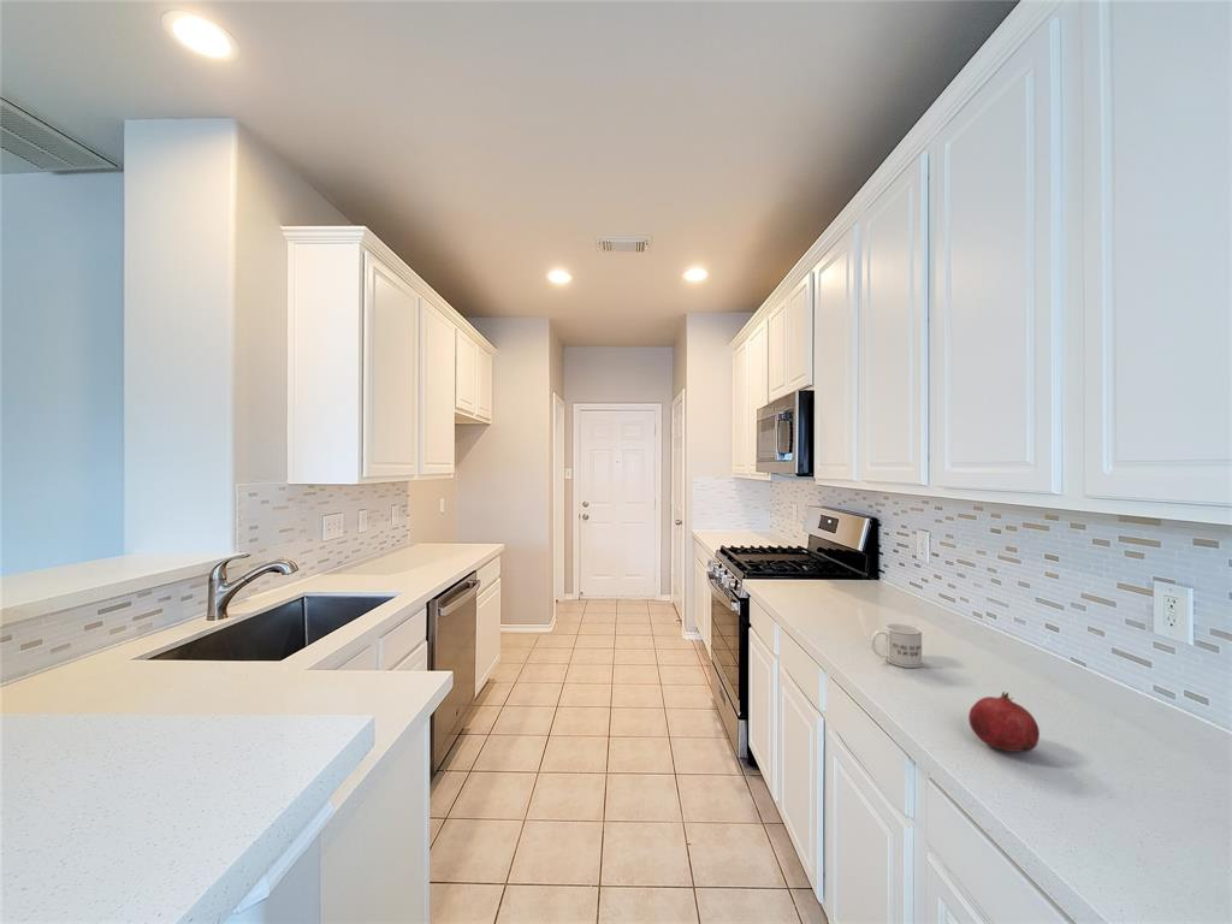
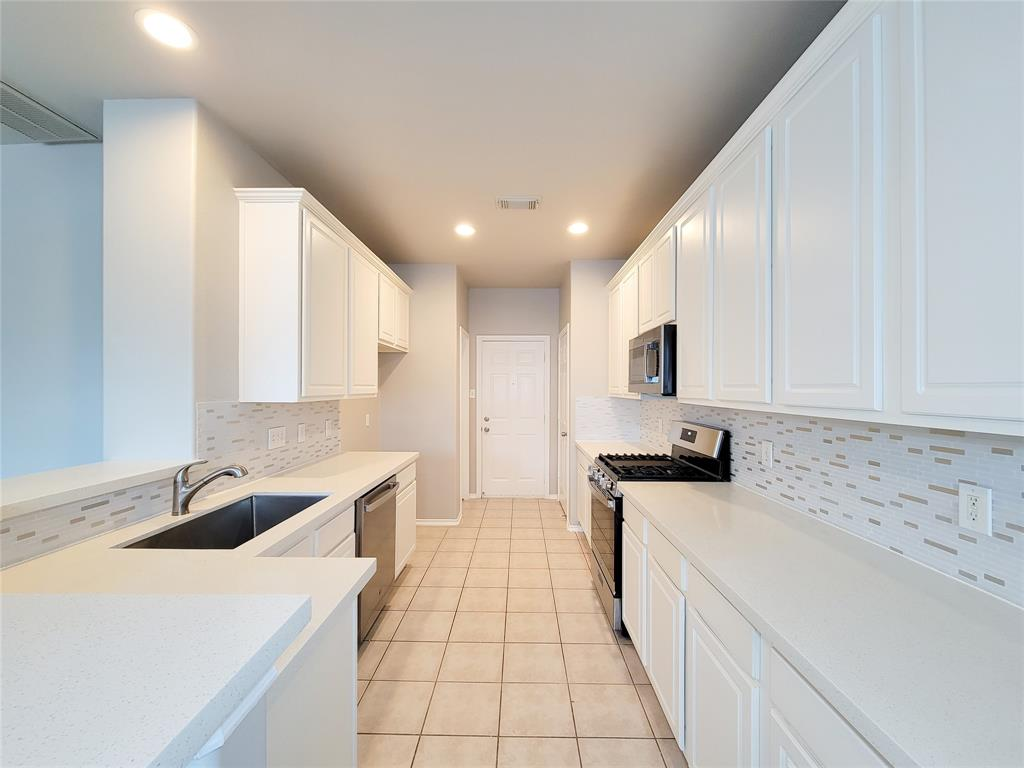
- fruit [967,691,1041,753]
- mug [870,622,923,669]
